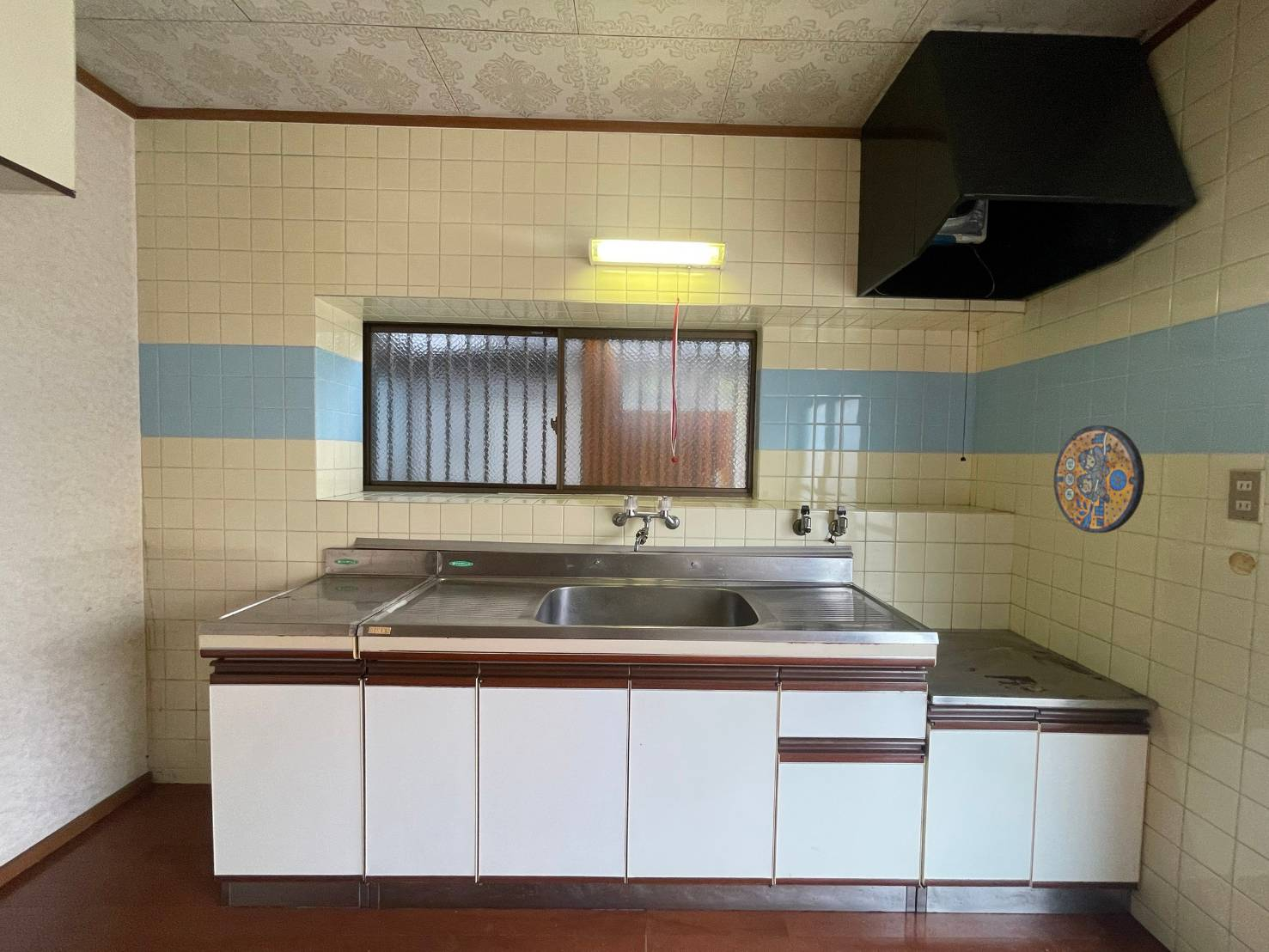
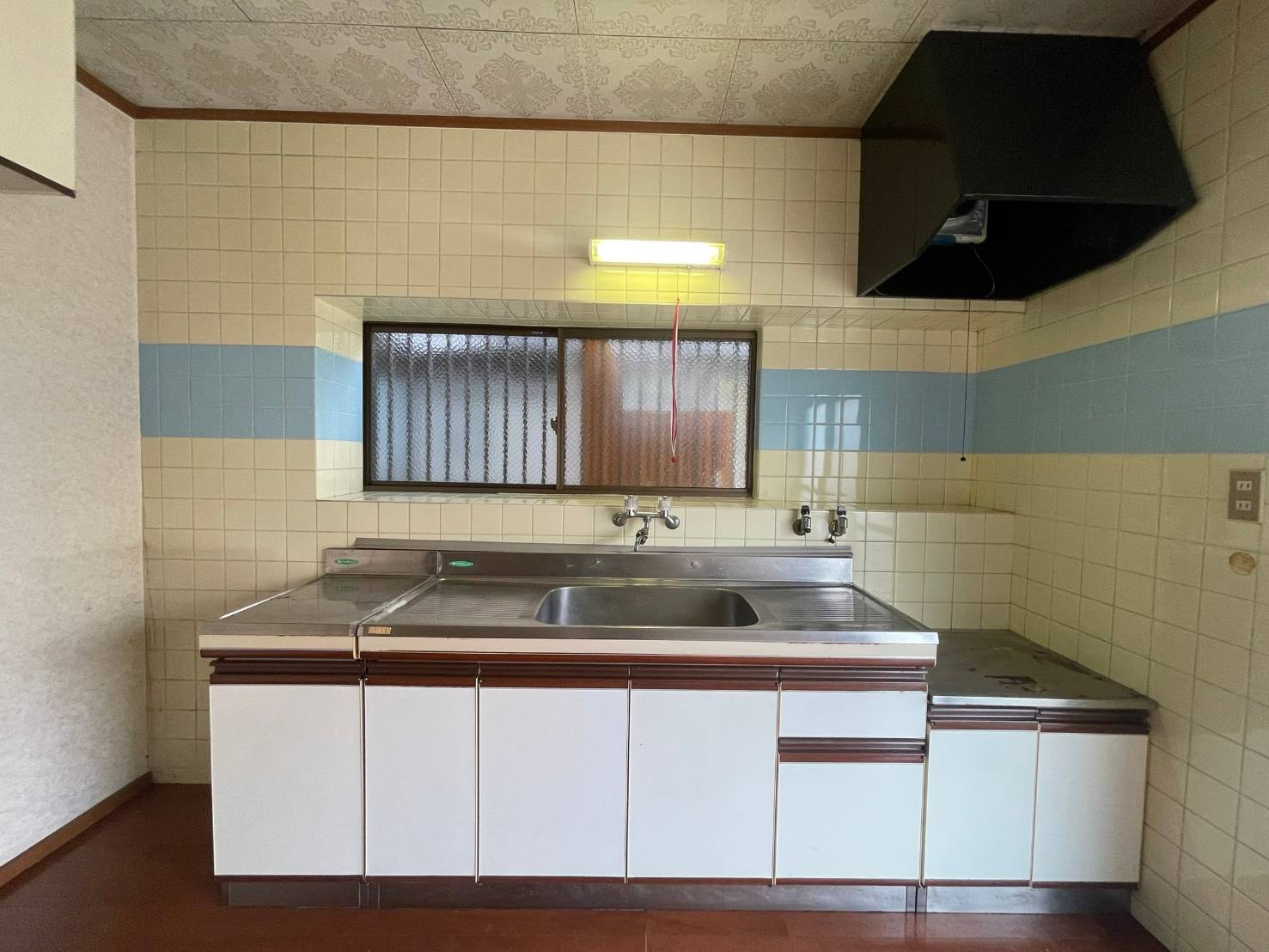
- manhole cover [1053,424,1145,534]
